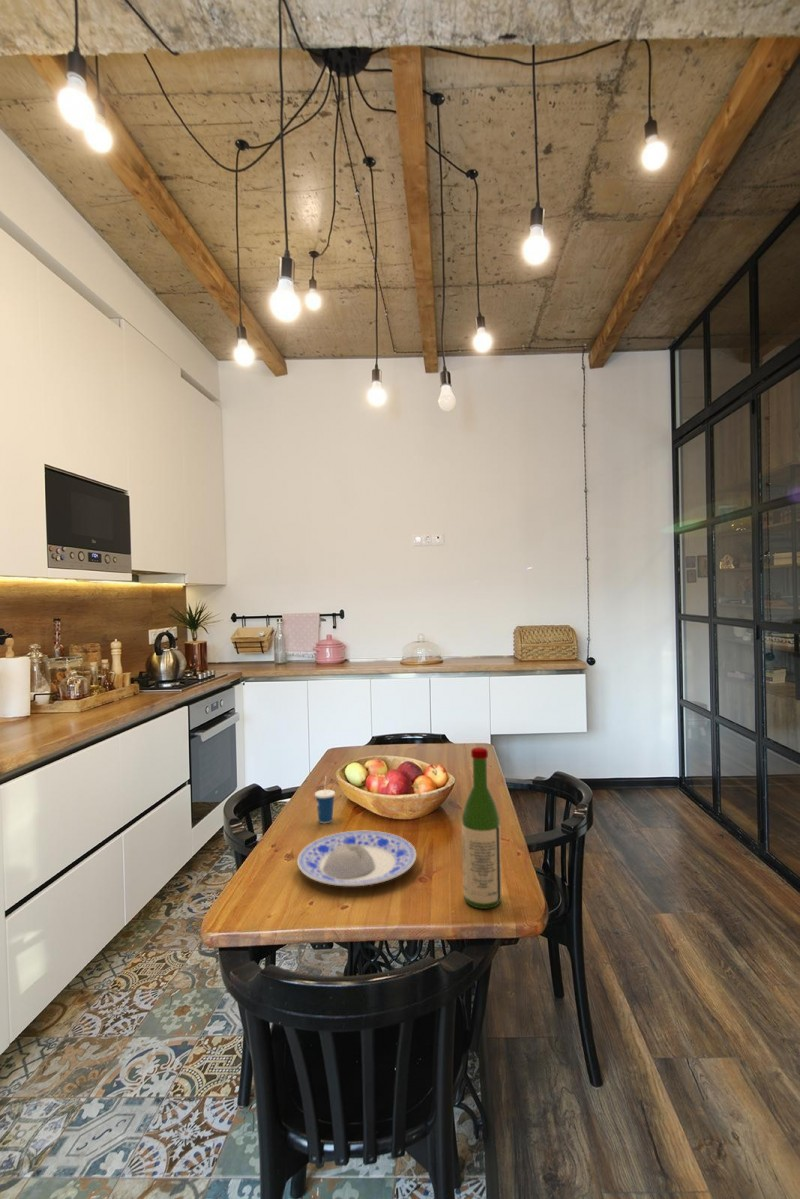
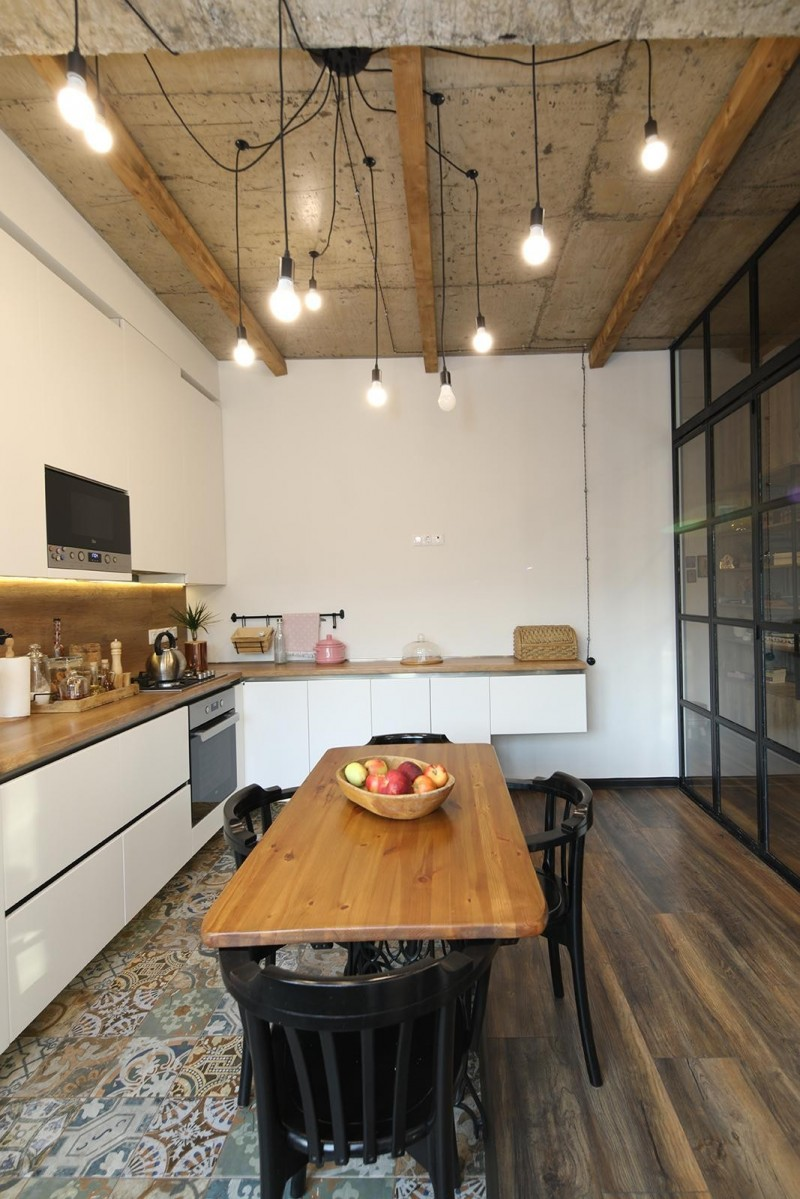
- wine bottle [461,746,503,910]
- cup [314,775,336,824]
- plate [296,830,417,887]
